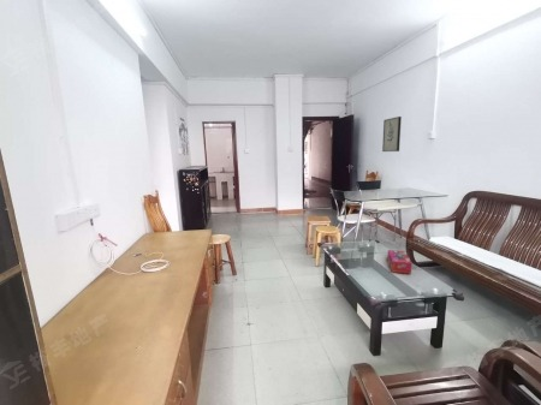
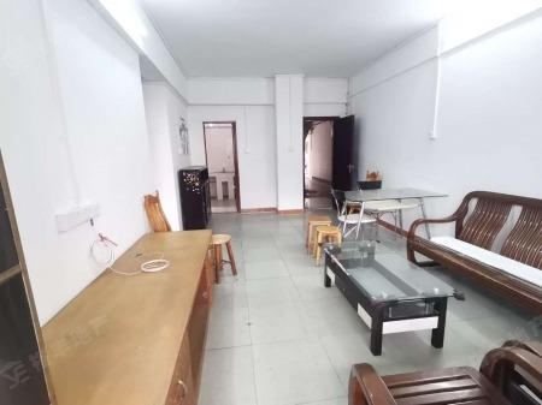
- tissue box [386,249,414,275]
- wall art [381,115,403,153]
